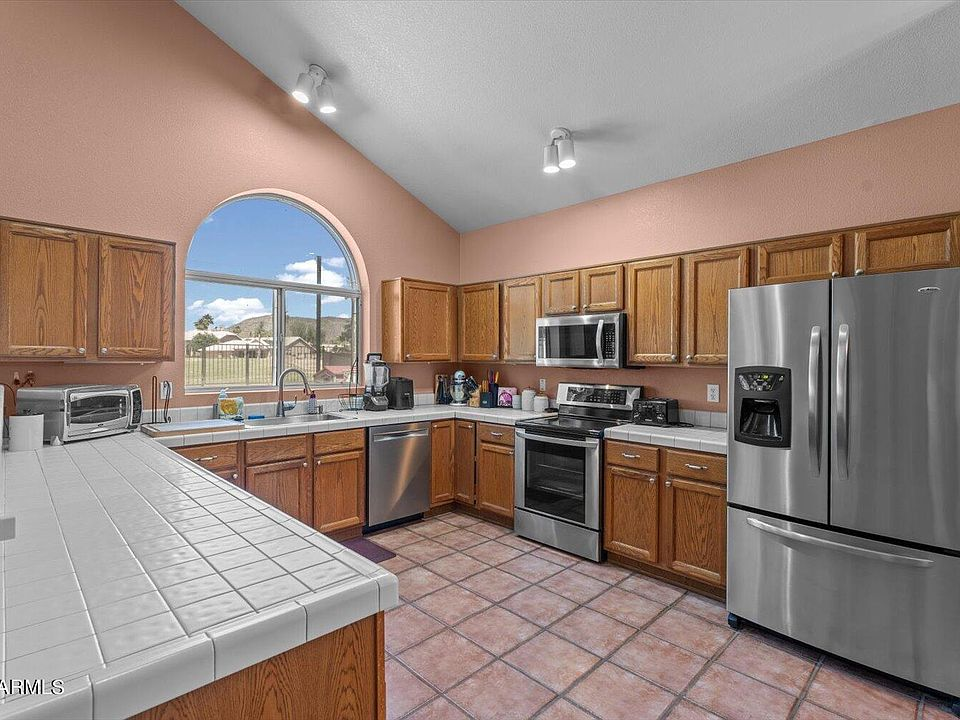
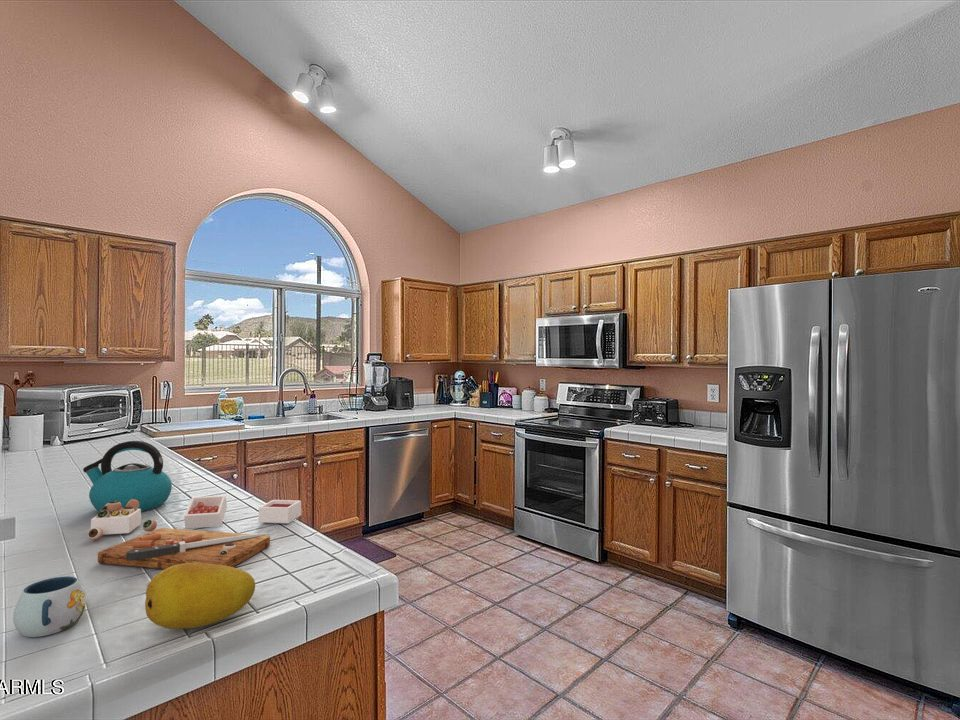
+ cutting board [87,494,302,570]
+ kettle [82,440,173,512]
+ fruit [144,562,256,630]
+ mug [12,575,87,638]
